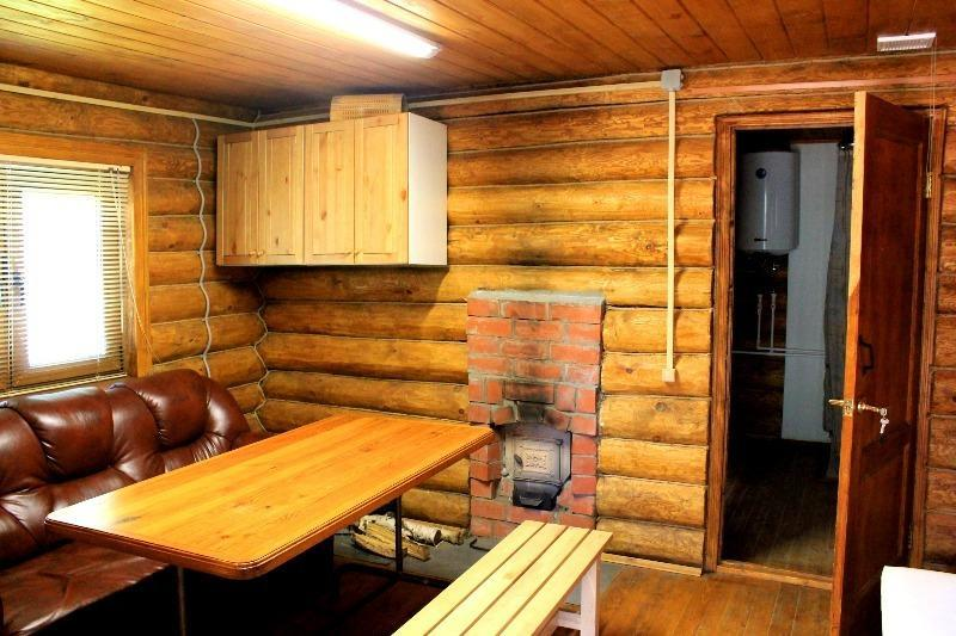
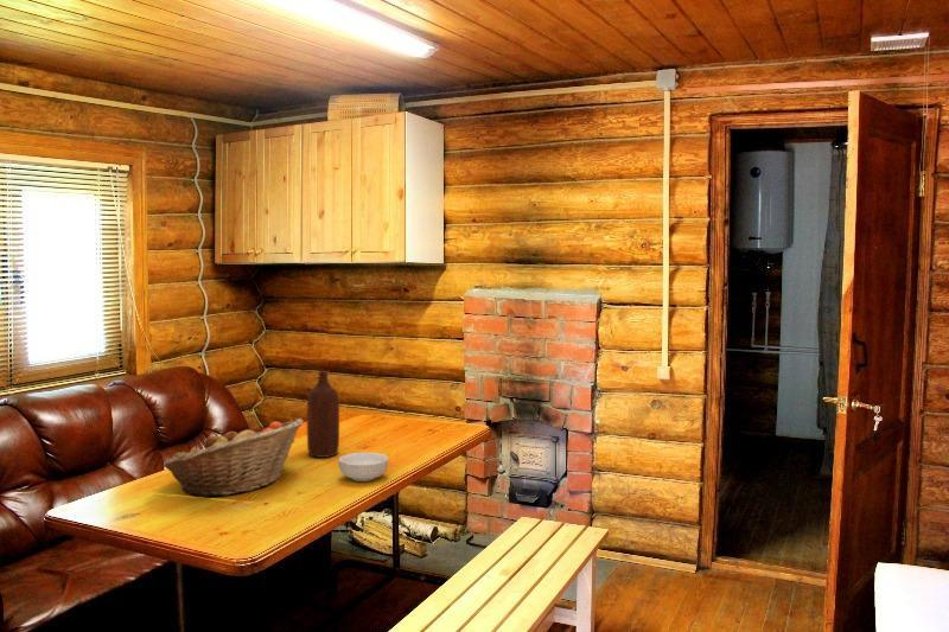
+ bottle [306,370,340,459]
+ cereal bowl [337,452,389,483]
+ fruit basket [161,417,304,498]
